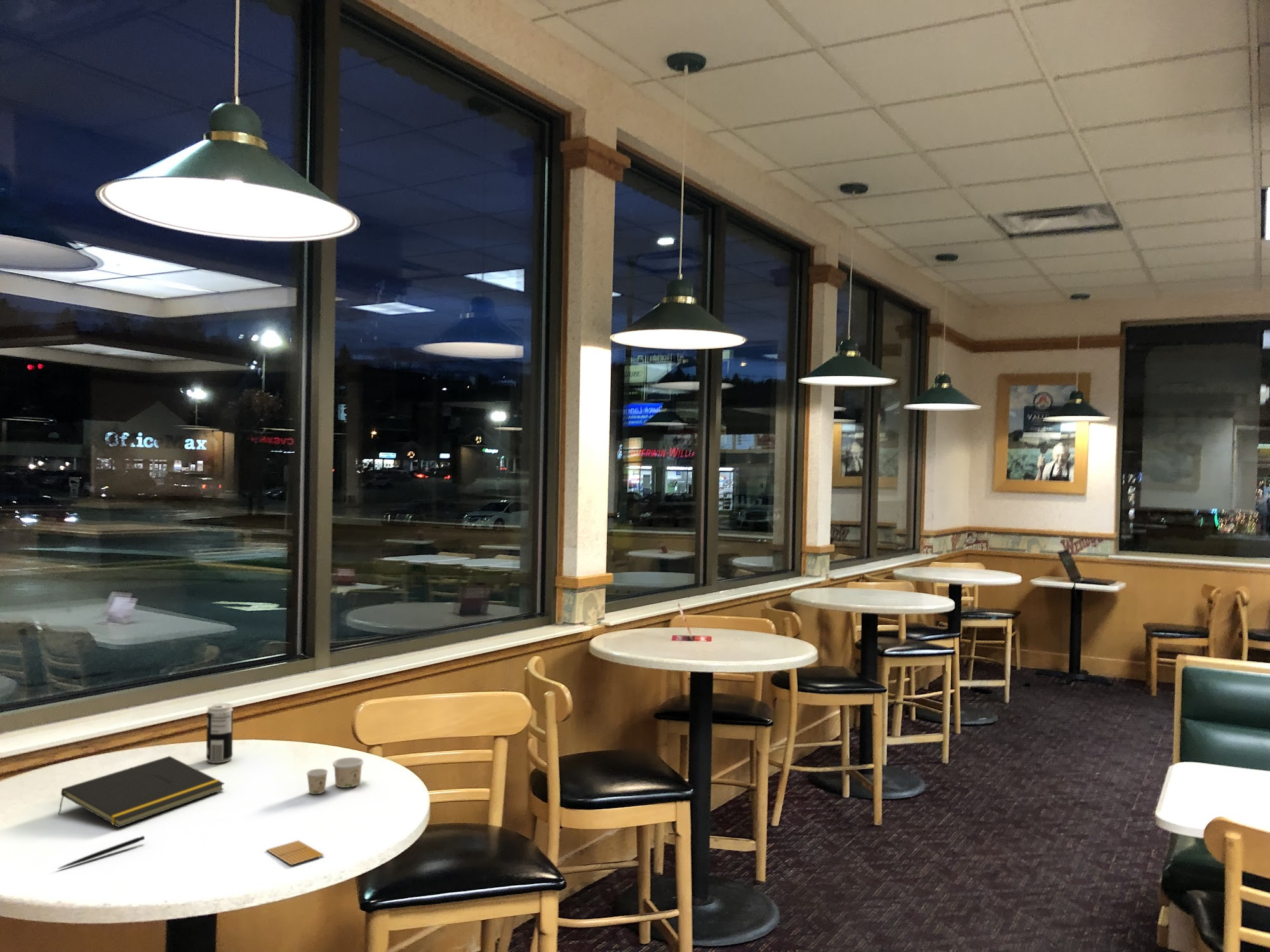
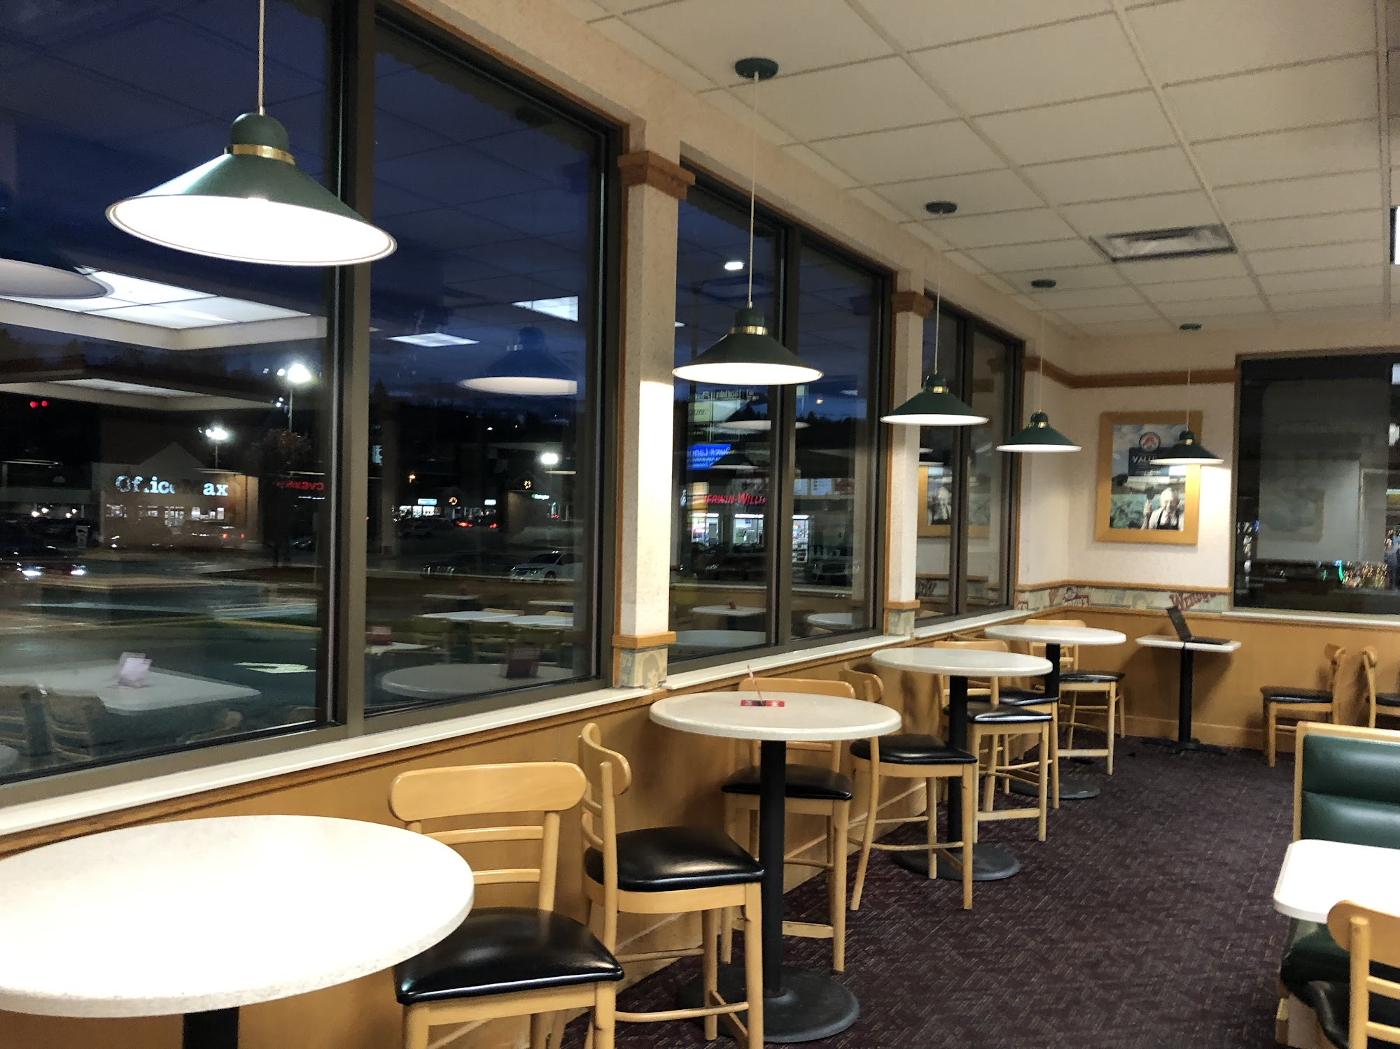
- paper cup [306,757,364,795]
- beverage can [206,703,234,764]
- playing card [265,840,324,866]
- pen [57,835,145,869]
- notepad [58,755,225,828]
